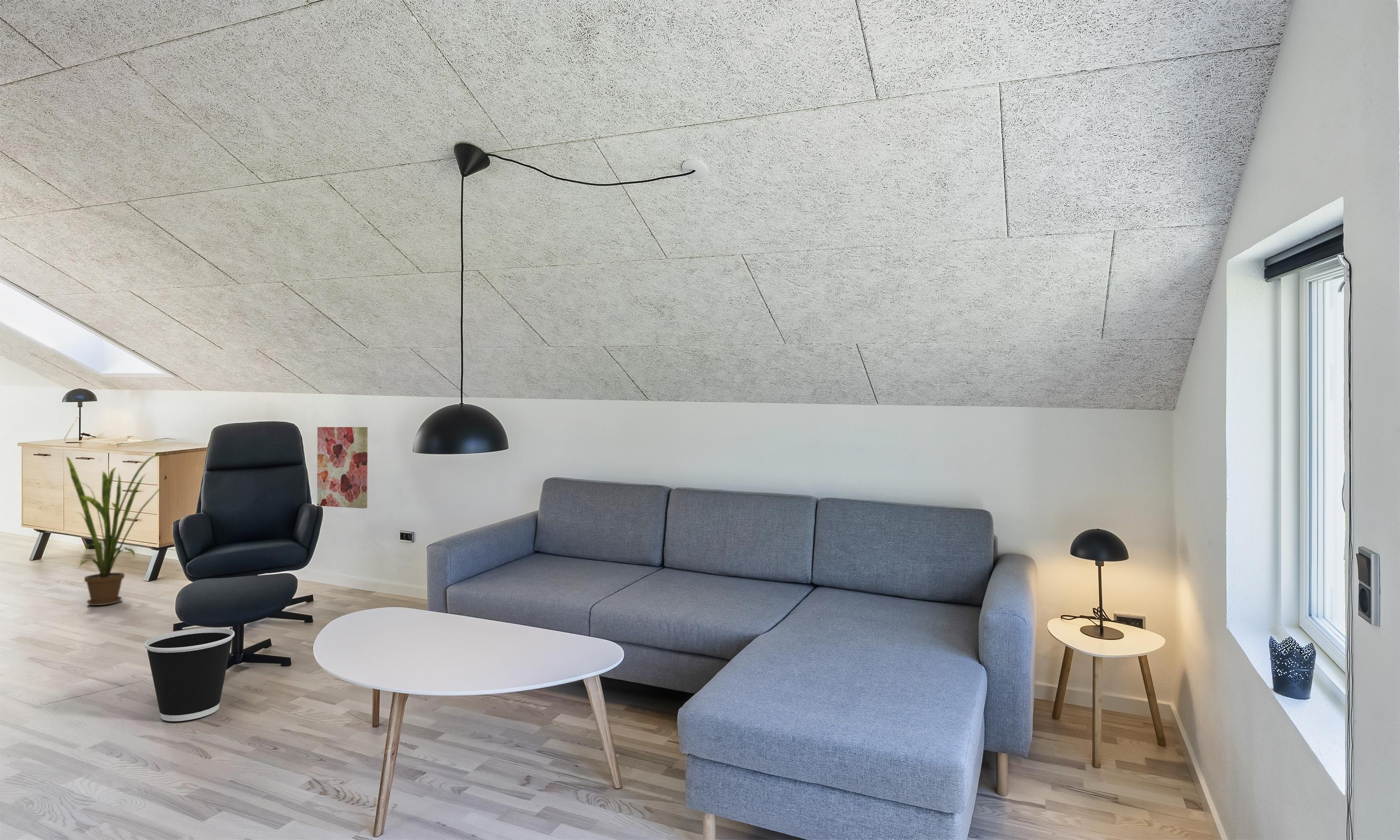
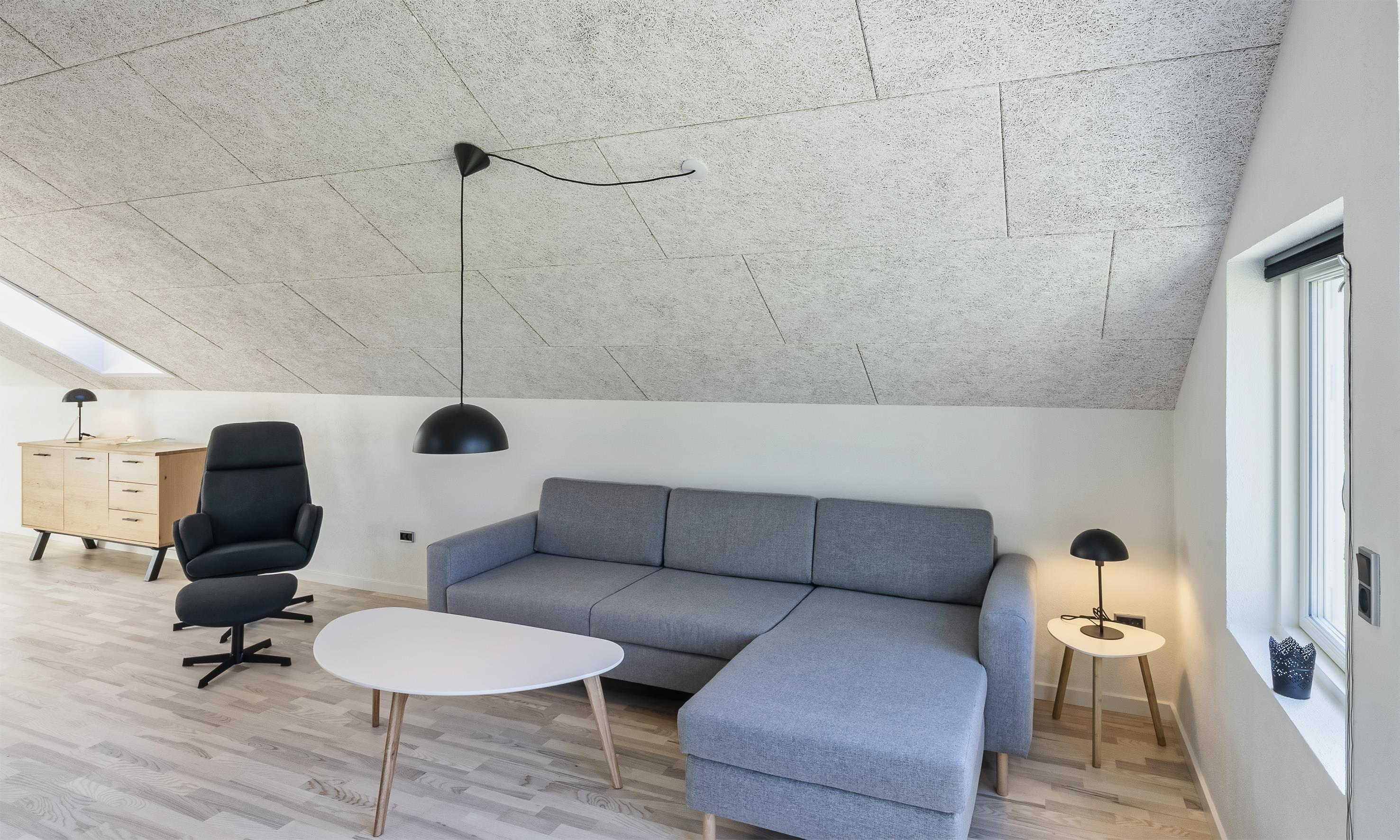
- wall art [317,427,368,509]
- wastebasket [144,627,235,721]
- house plant [66,452,168,606]
